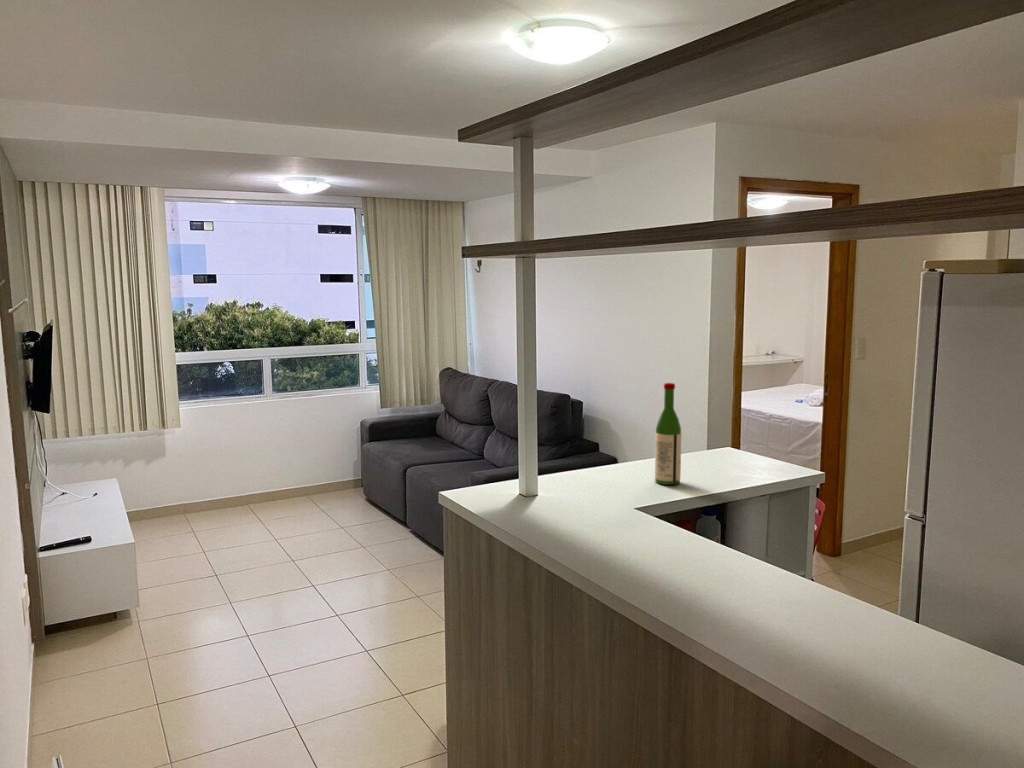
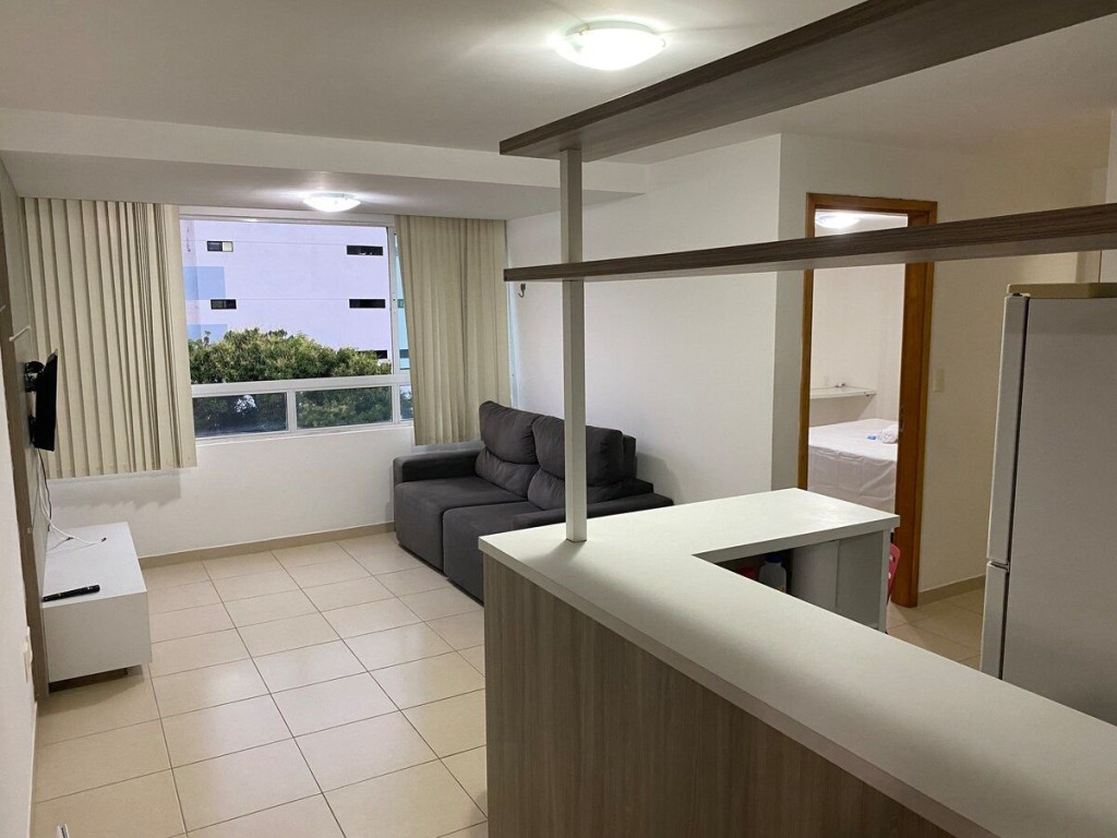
- wine bottle [654,382,682,486]
